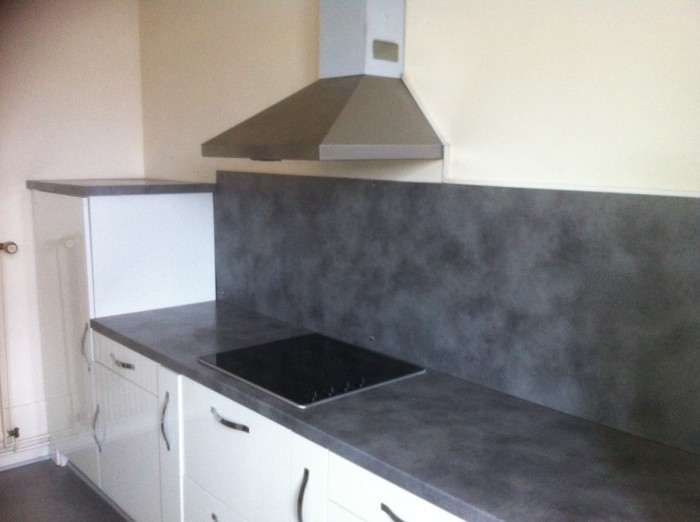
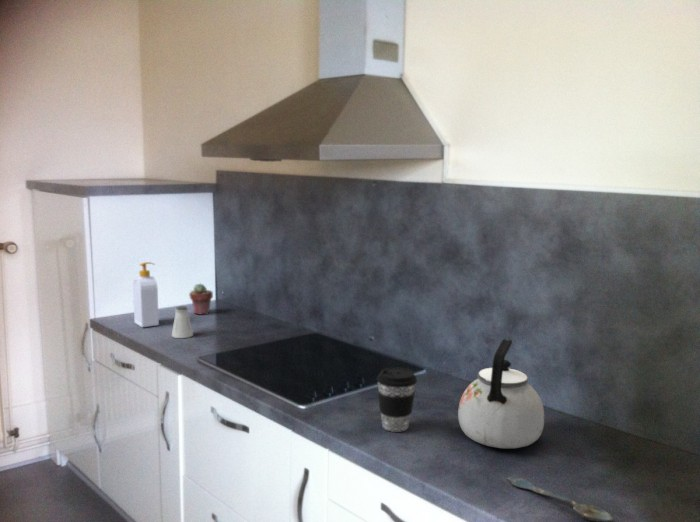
+ kettle [457,338,545,449]
+ potted succulent [188,282,214,315]
+ saltshaker [171,305,194,339]
+ soap bottle [132,261,160,328]
+ spoon [507,477,615,522]
+ coffee cup [376,366,418,433]
